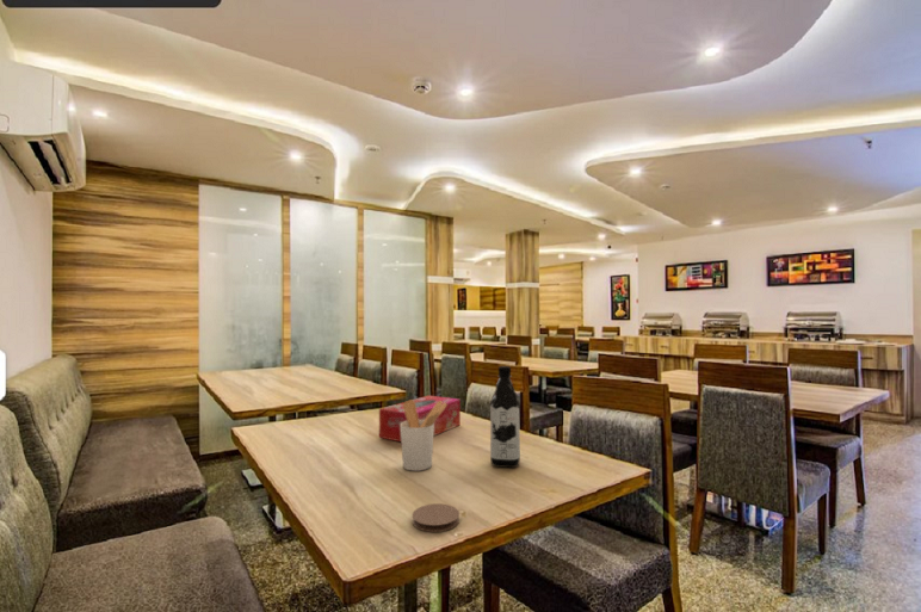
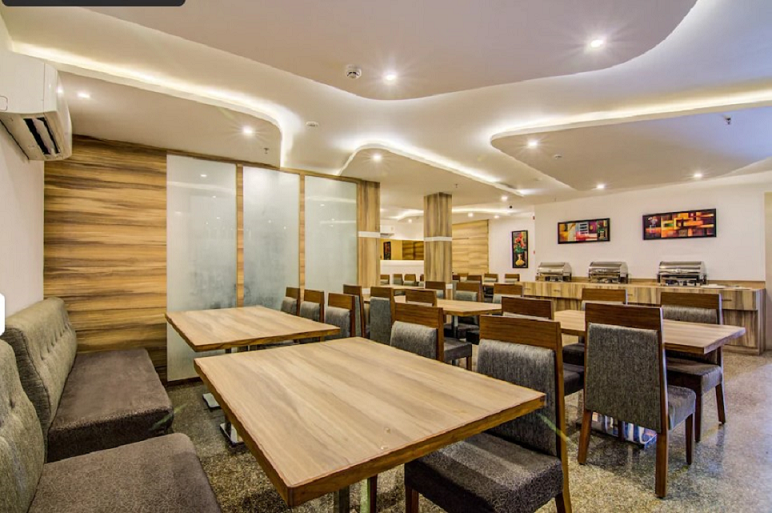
- coaster [412,502,460,533]
- tissue box [378,395,462,443]
- utensil holder [401,398,447,472]
- water bottle [488,365,521,469]
